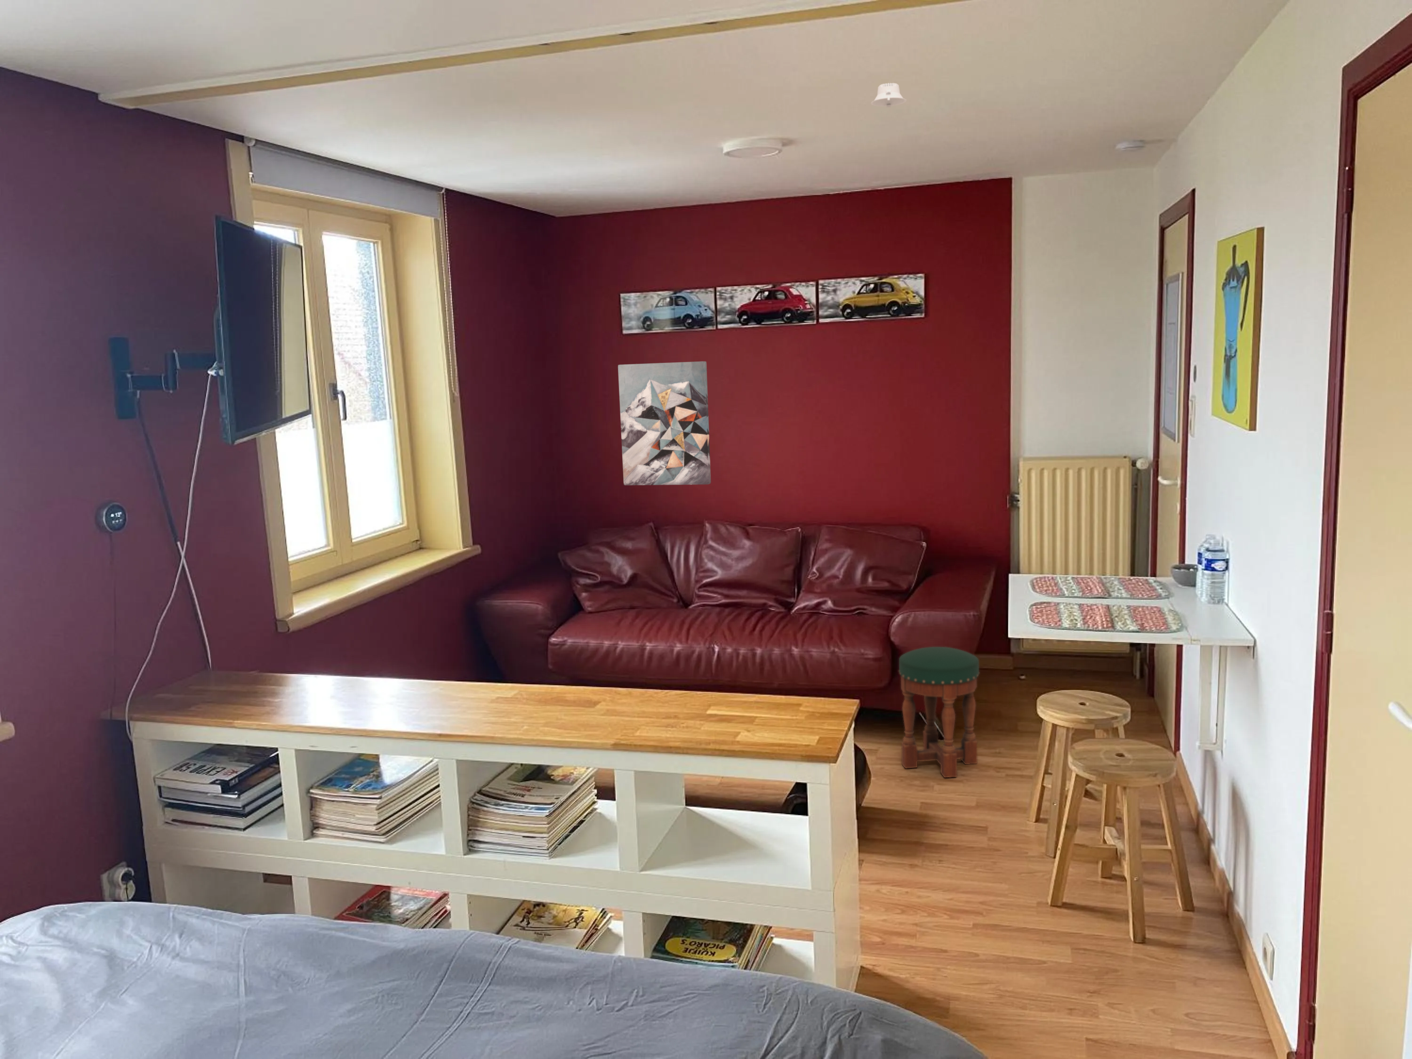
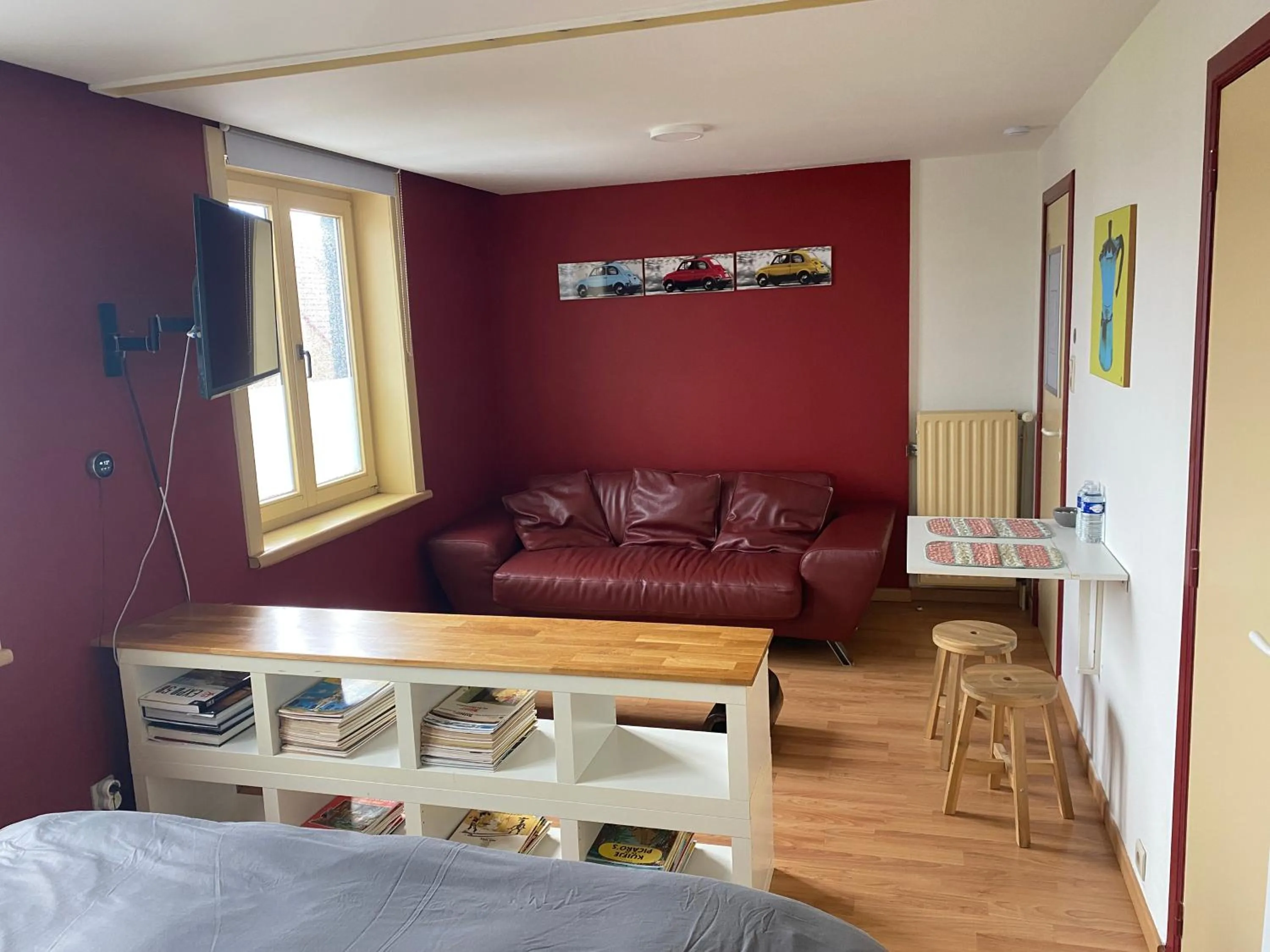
- recessed light [871,82,907,108]
- wall art [617,362,712,486]
- stool [898,646,980,778]
